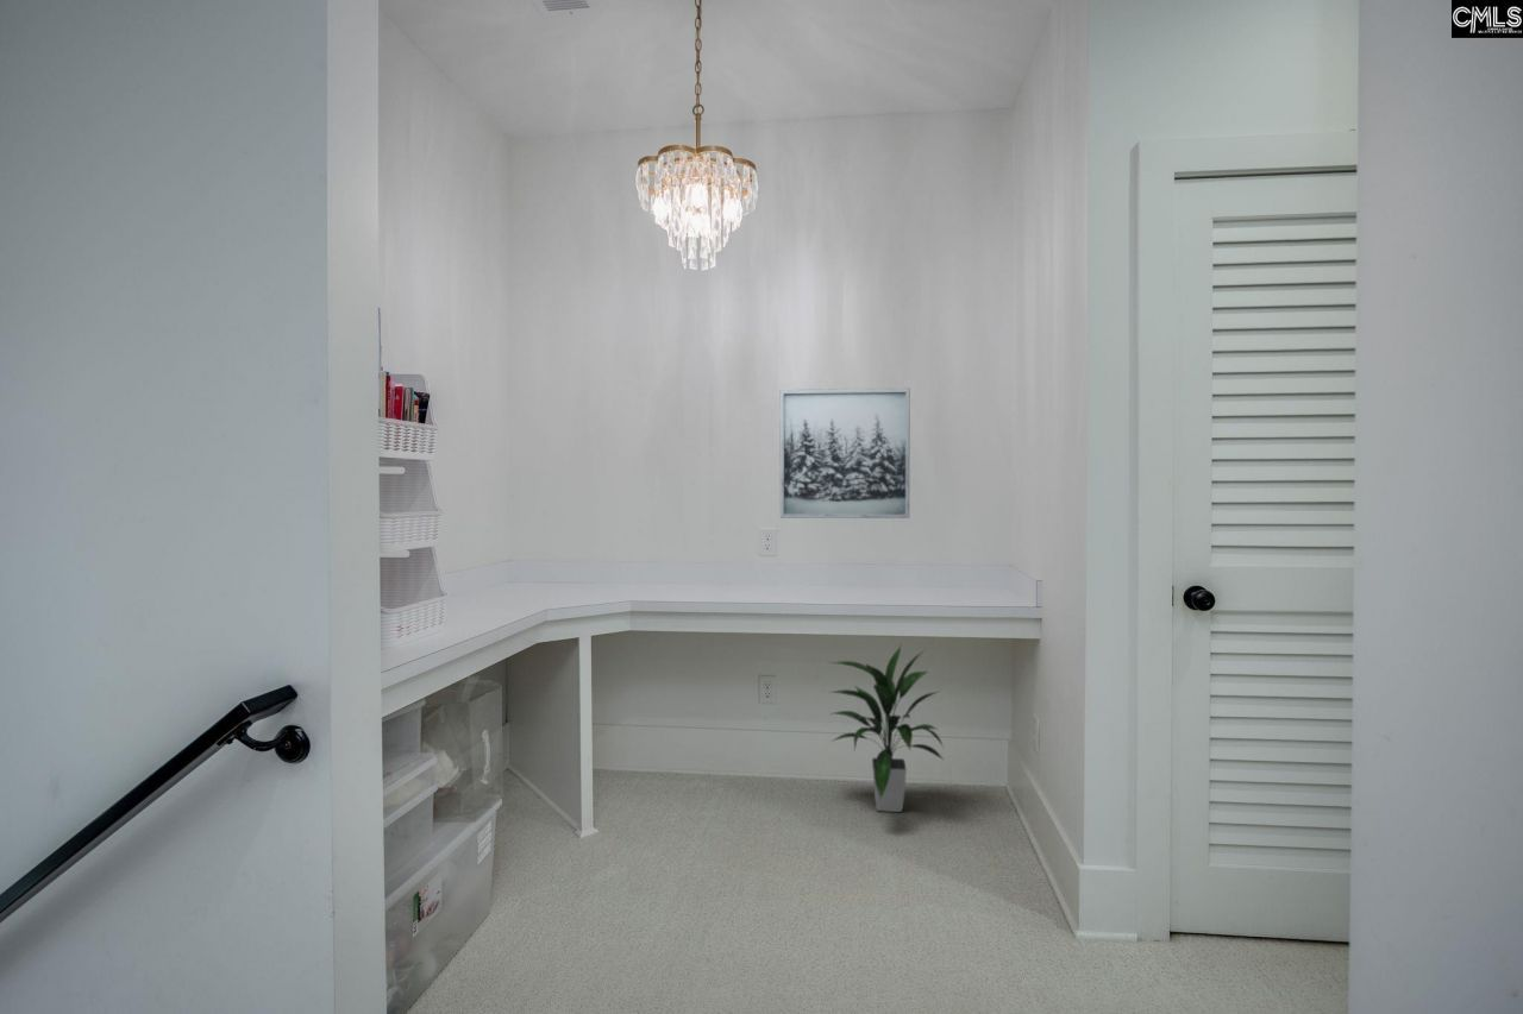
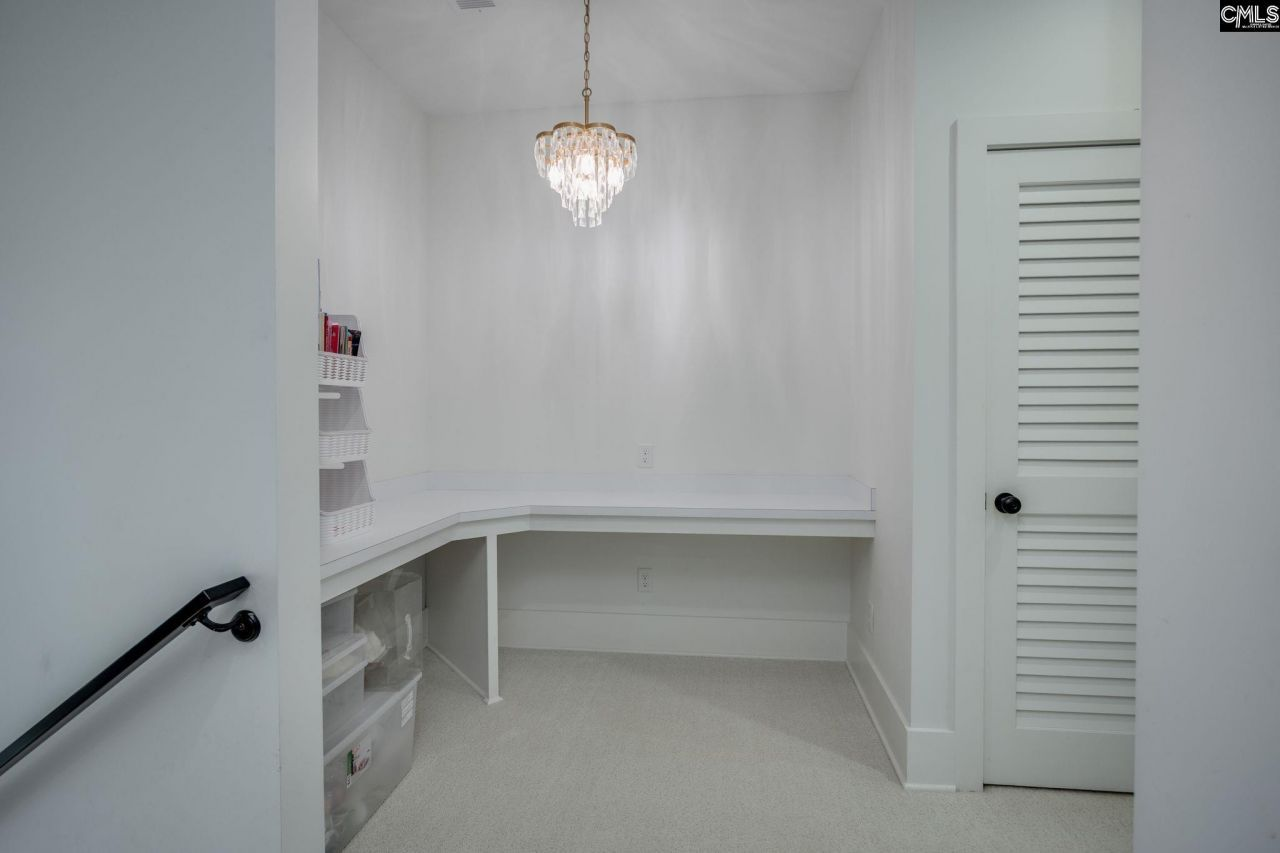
- indoor plant [827,643,946,813]
- wall art [779,388,911,519]
